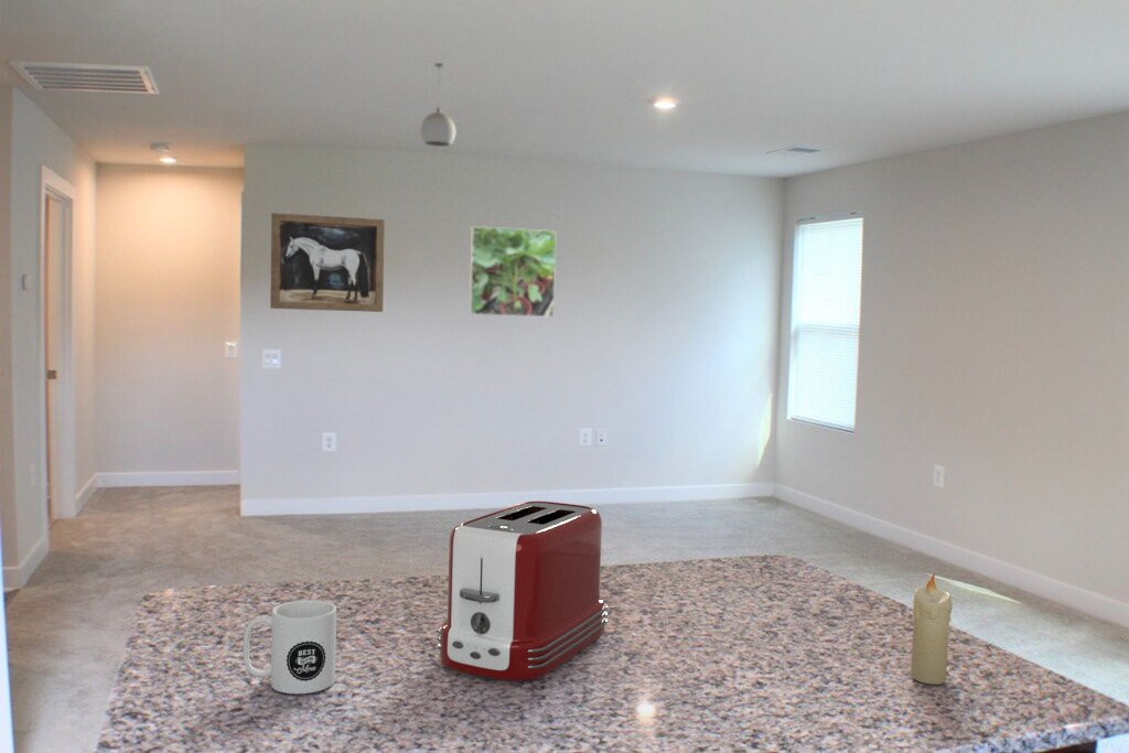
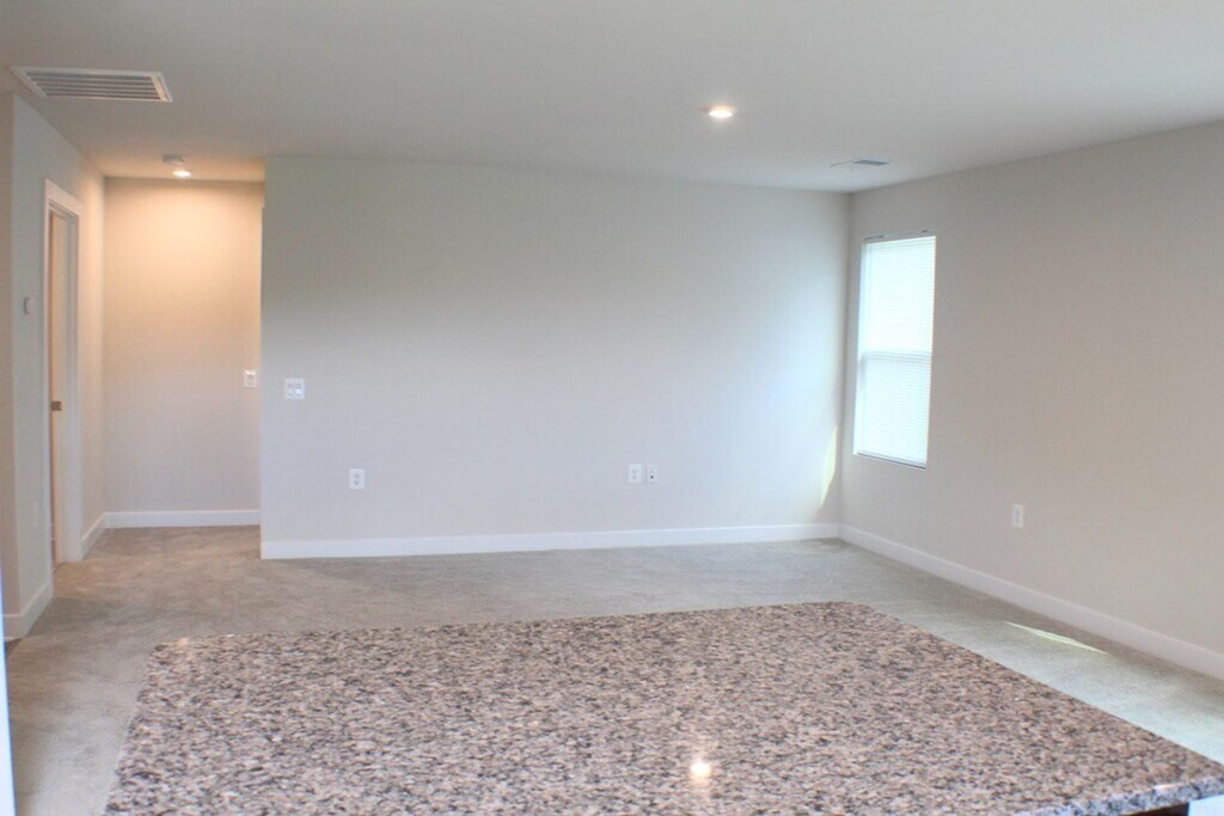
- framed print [469,225,557,319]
- candle [910,572,954,686]
- wall art [269,212,386,313]
- pendant light [419,62,456,148]
- toaster [437,501,609,681]
- mug [243,599,337,695]
